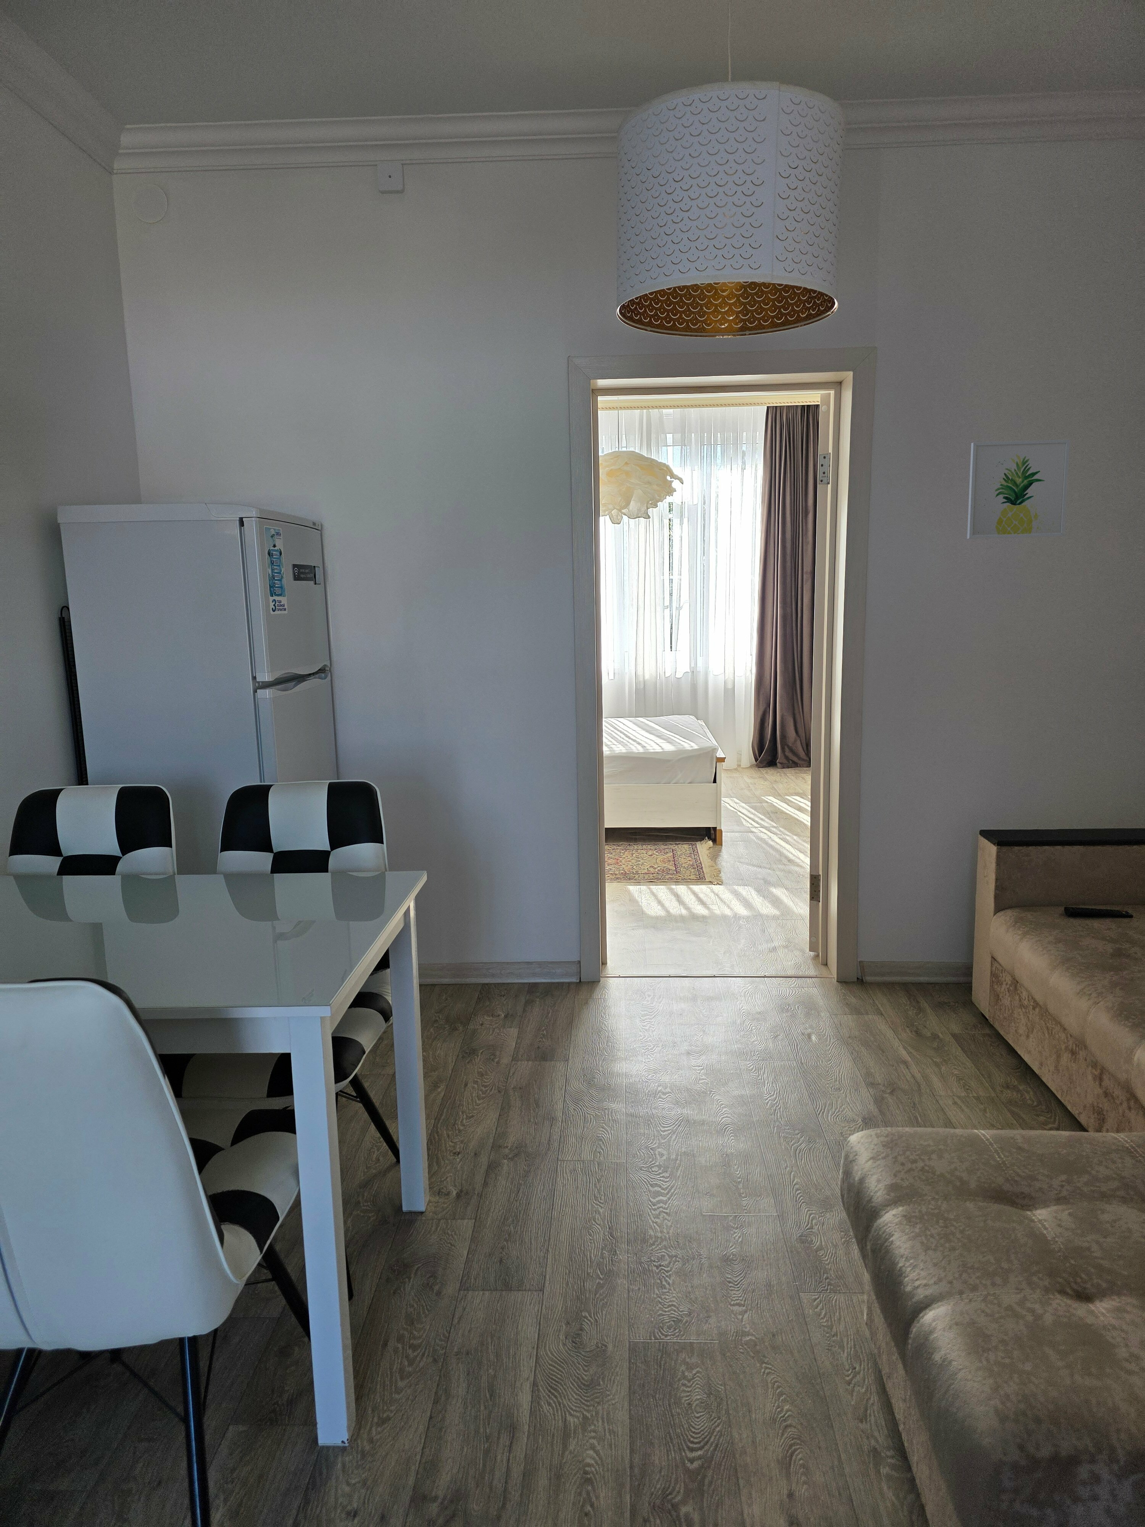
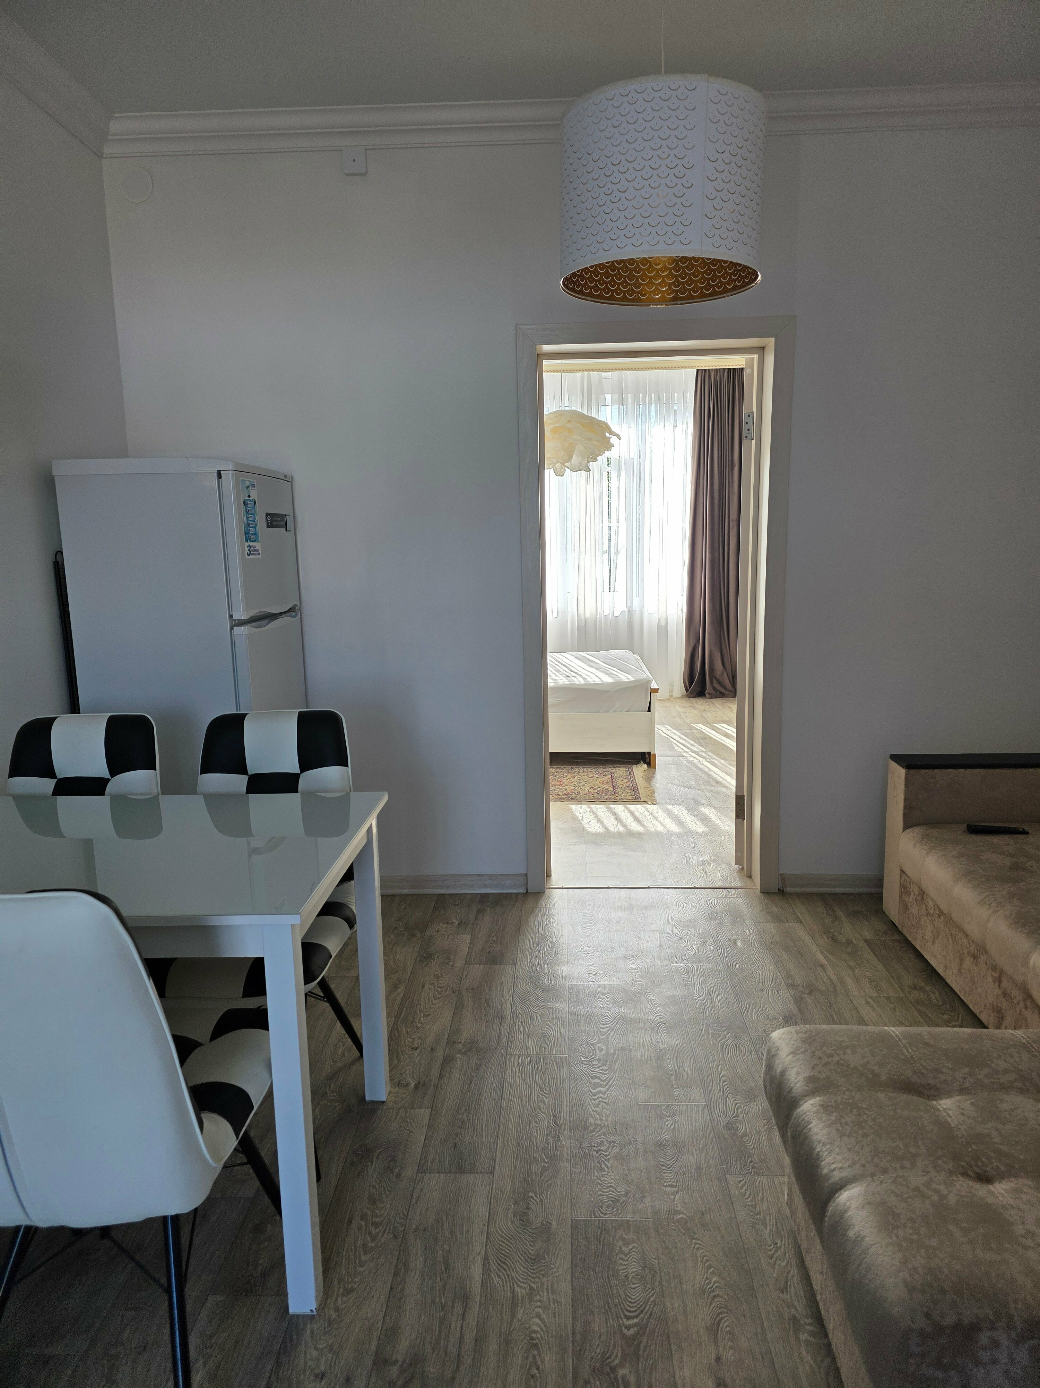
- wall art [967,439,1070,539]
